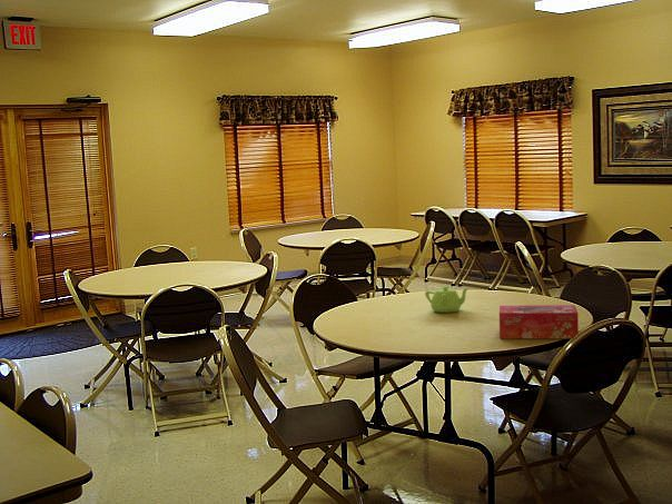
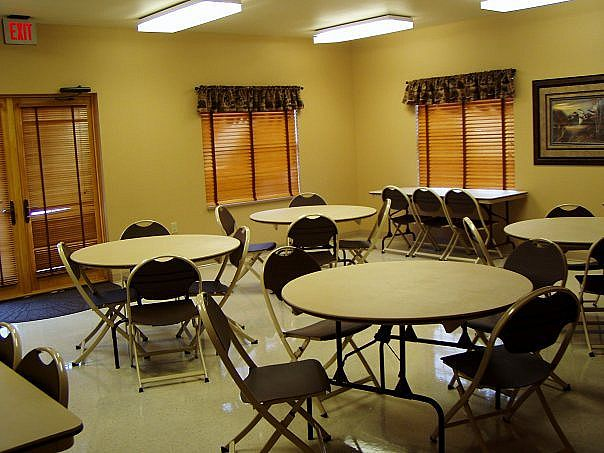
- tissue box [498,304,580,339]
- teapot [424,285,471,314]
